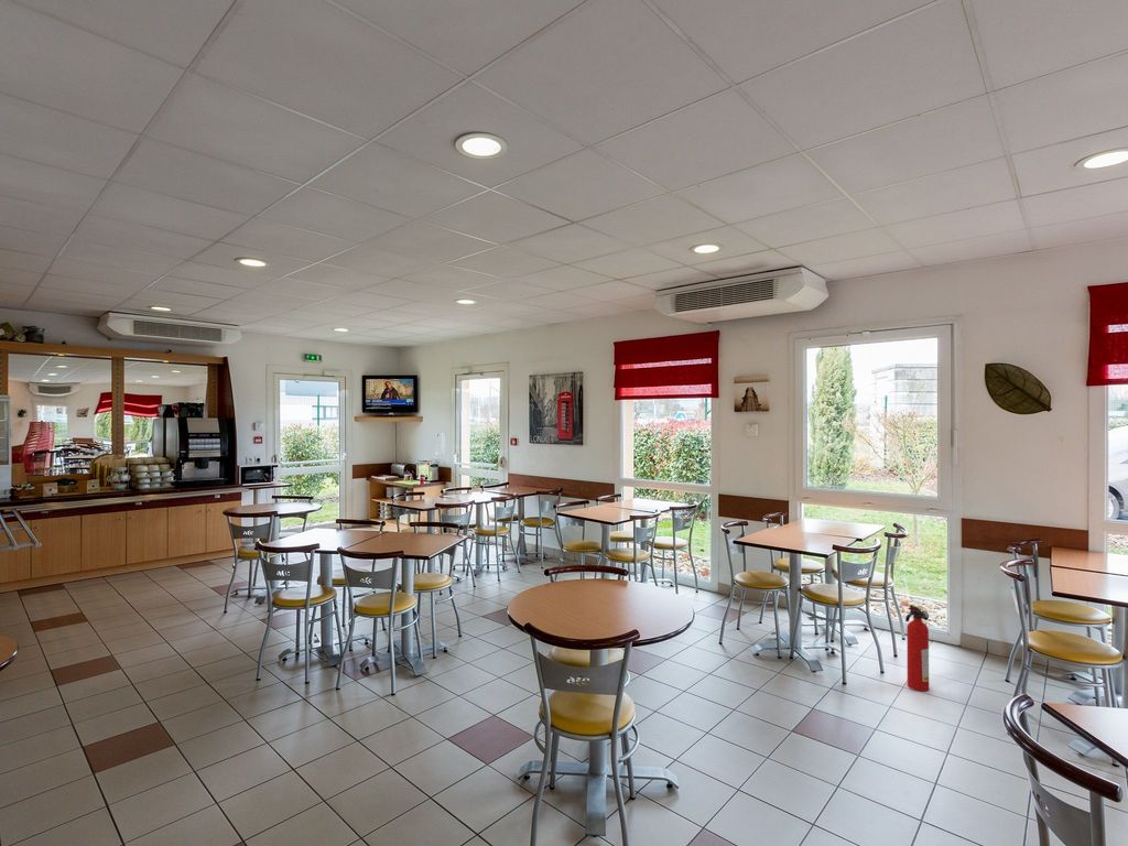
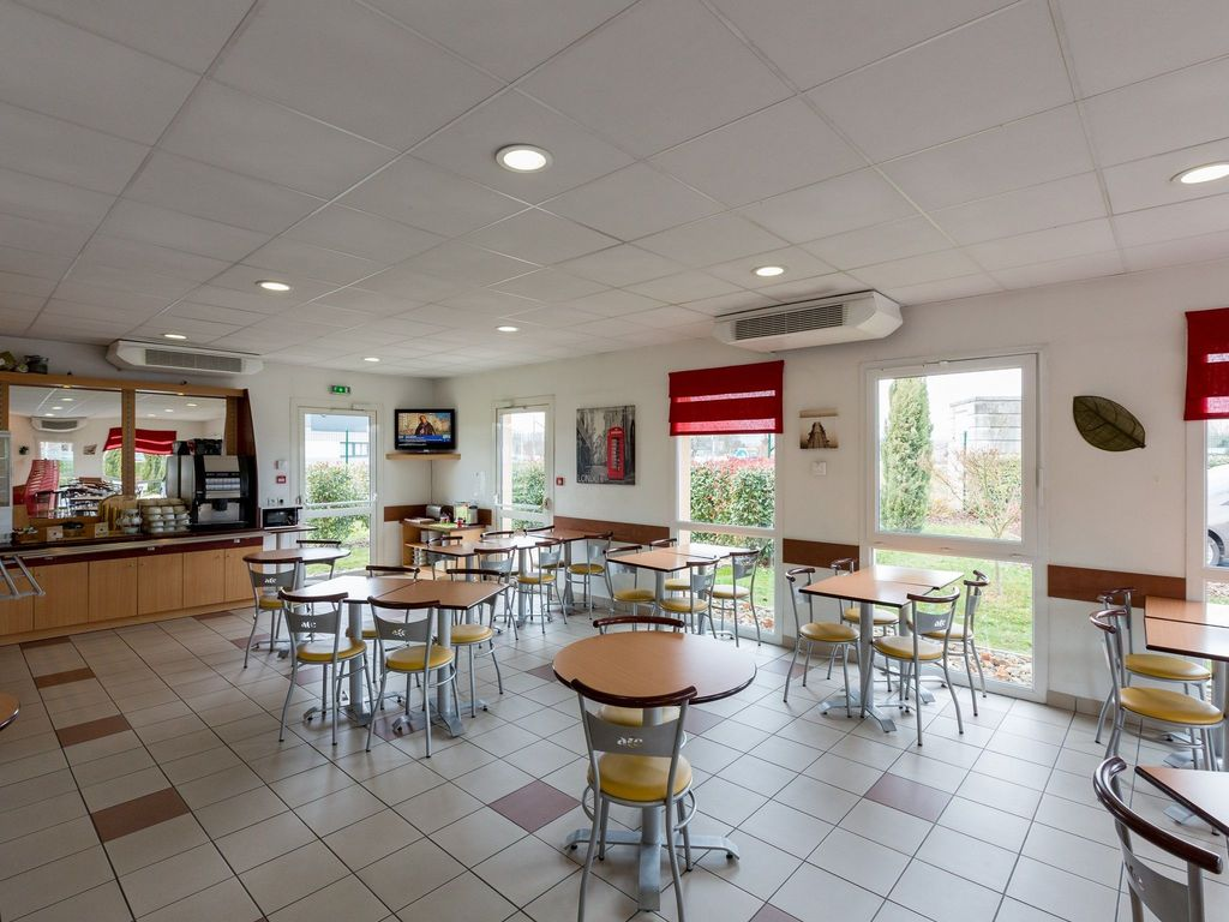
- fire extinguisher [904,604,930,692]
